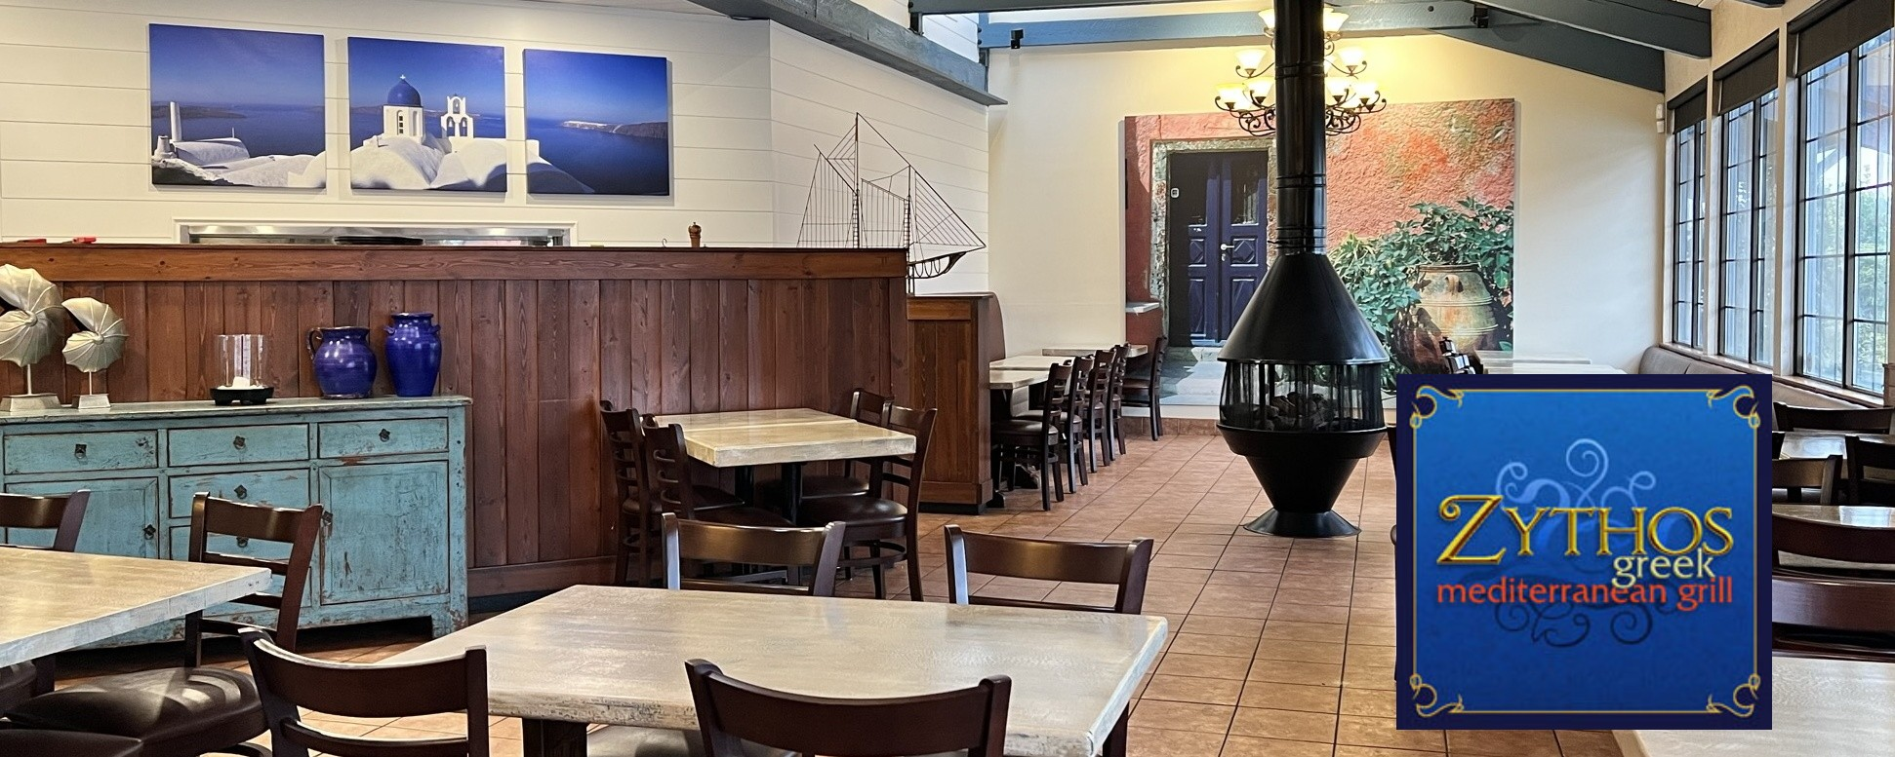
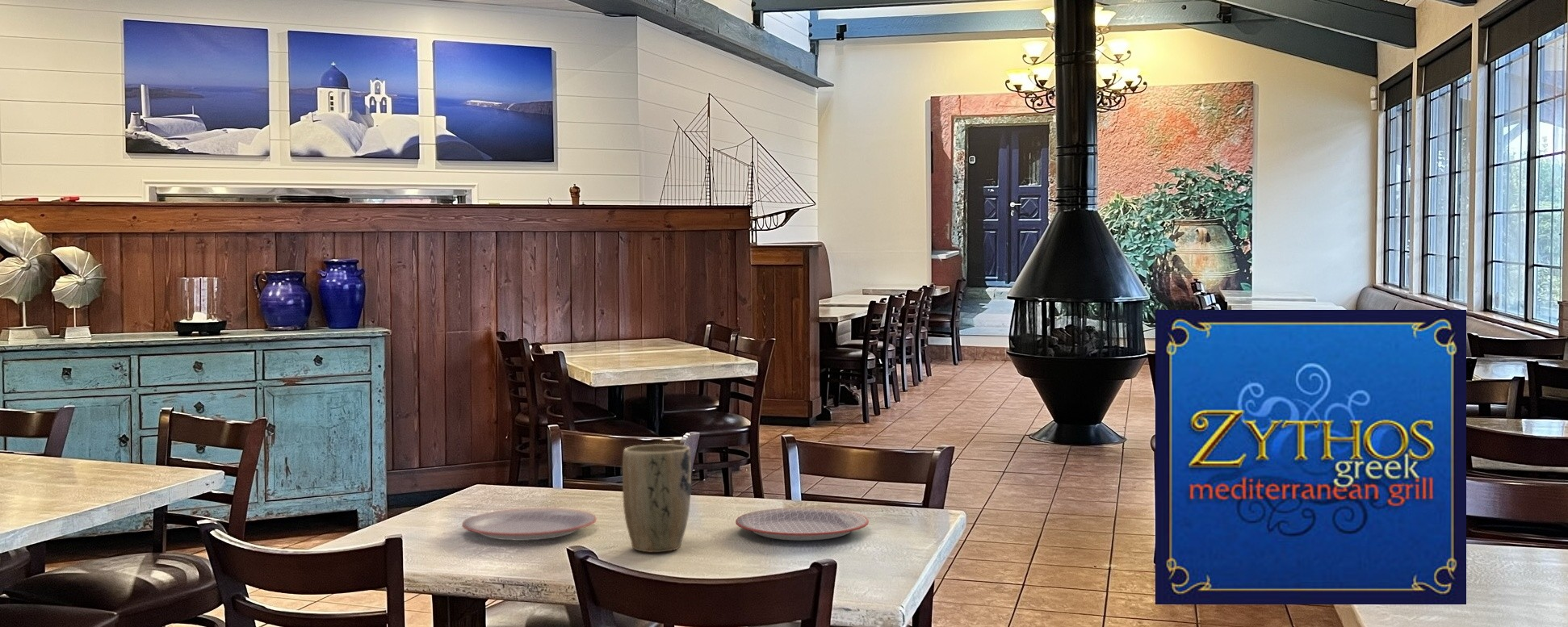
+ plant pot [622,443,692,553]
+ plate [735,507,870,541]
+ plate [461,508,597,541]
